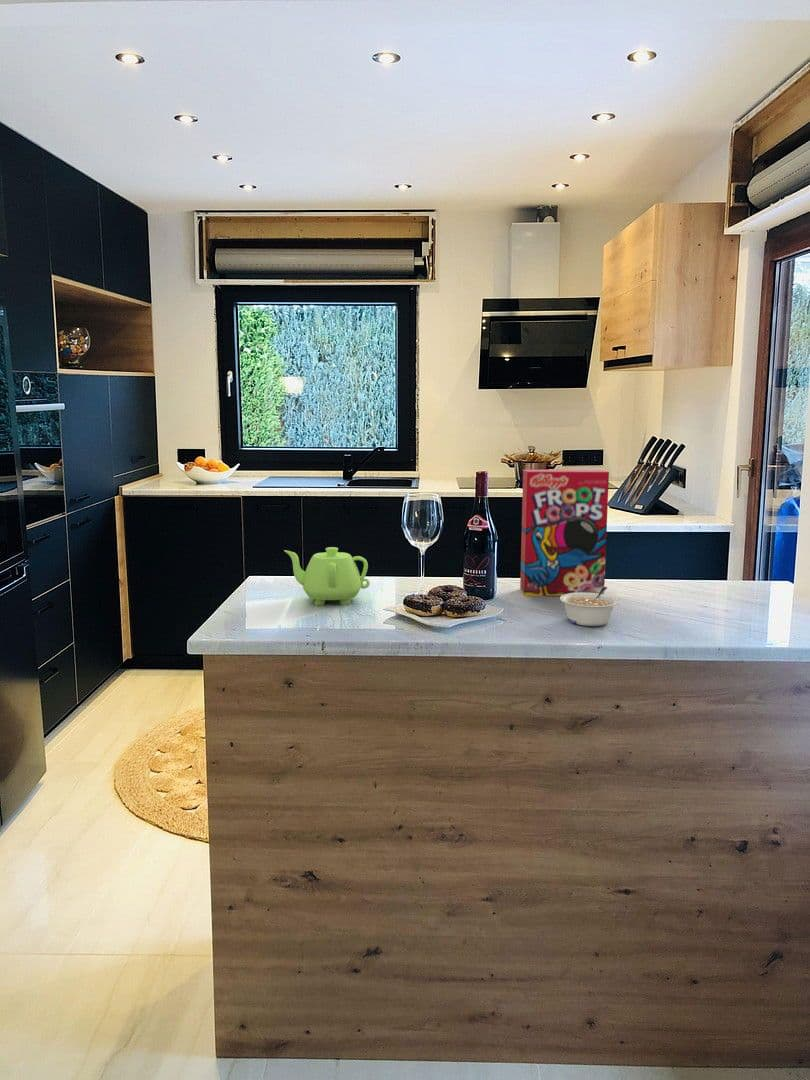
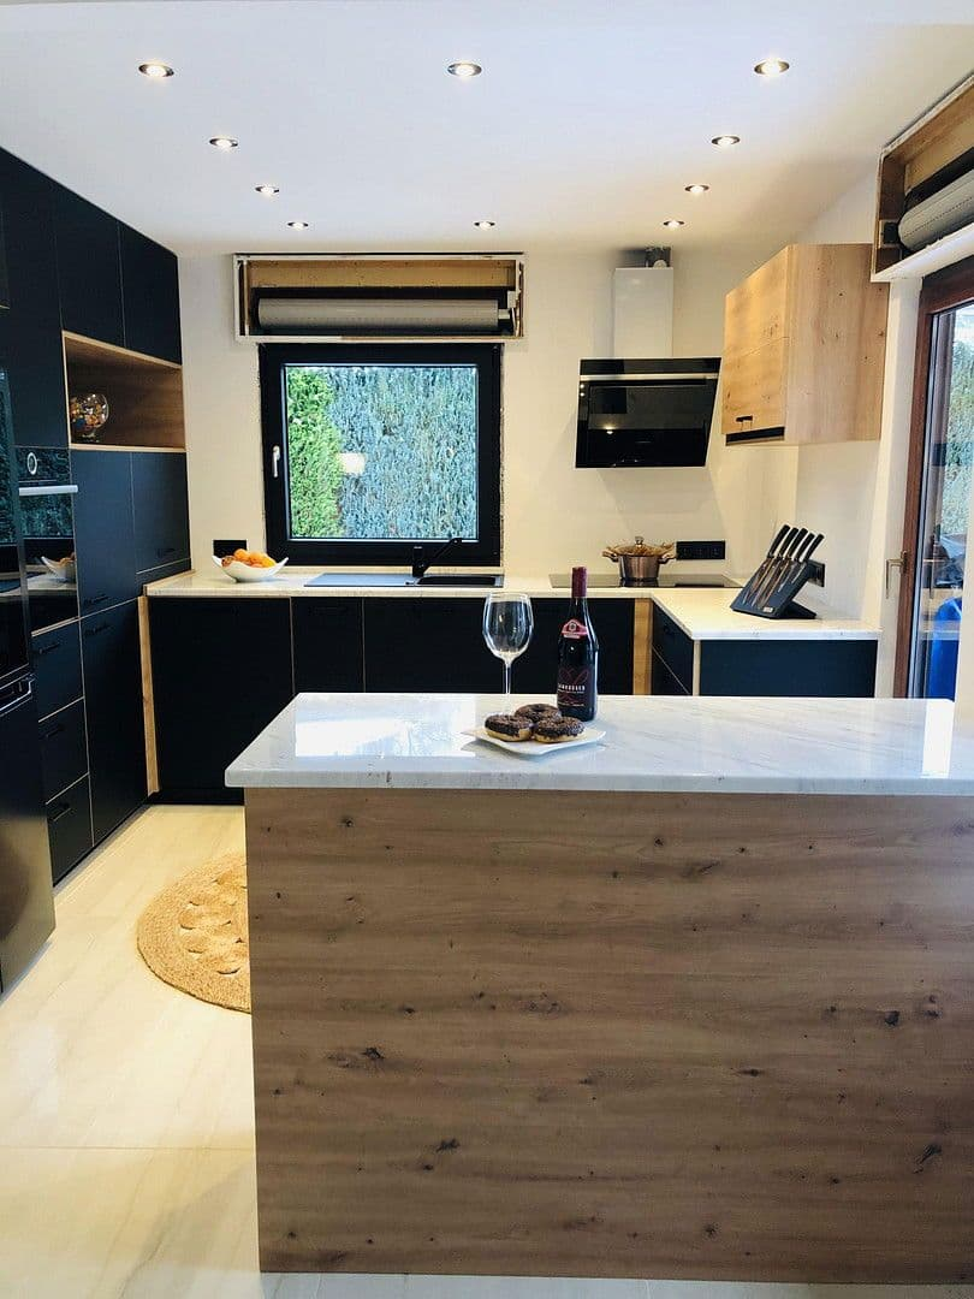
- legume [559,586,619,627]
- teapot [283,546,371,607]
- cereal box [519,469,610,596]
